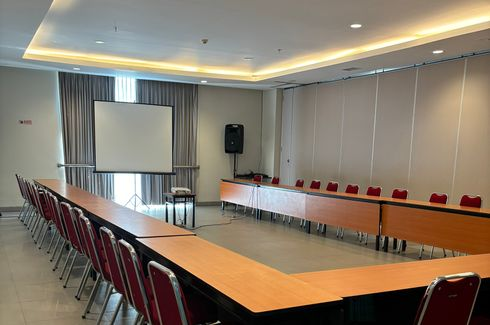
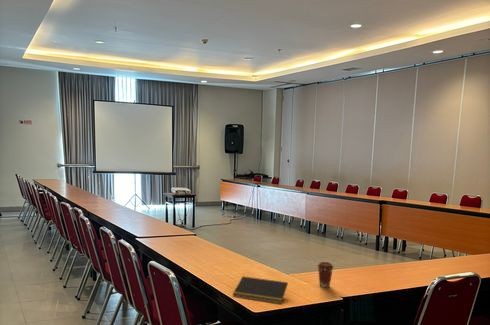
+ notepad [231,275,289,304]
+ coffee cup [317,261,335,289]
